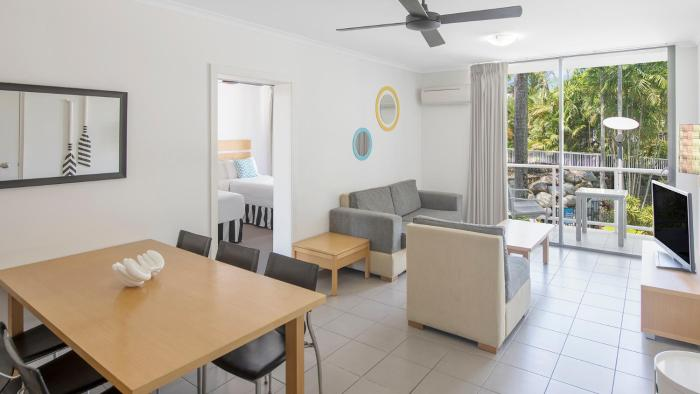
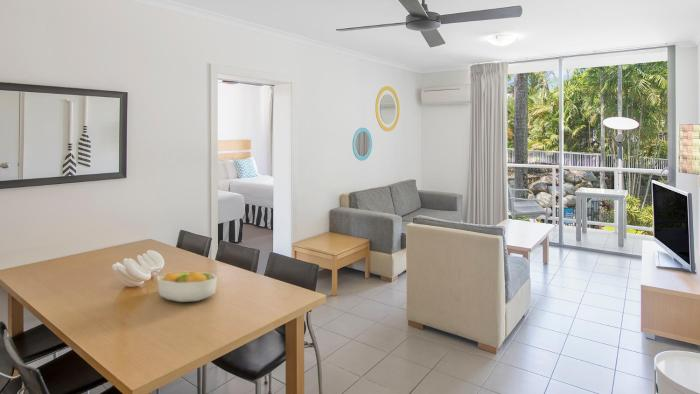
+ fruit bowl [156,270,218,303]
